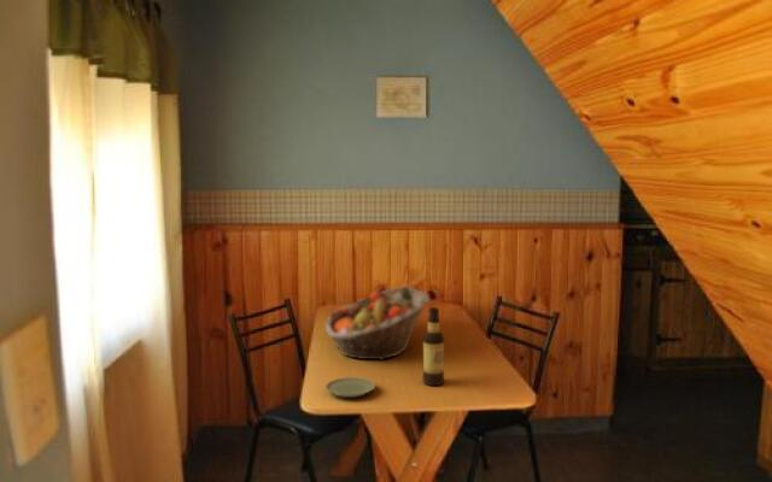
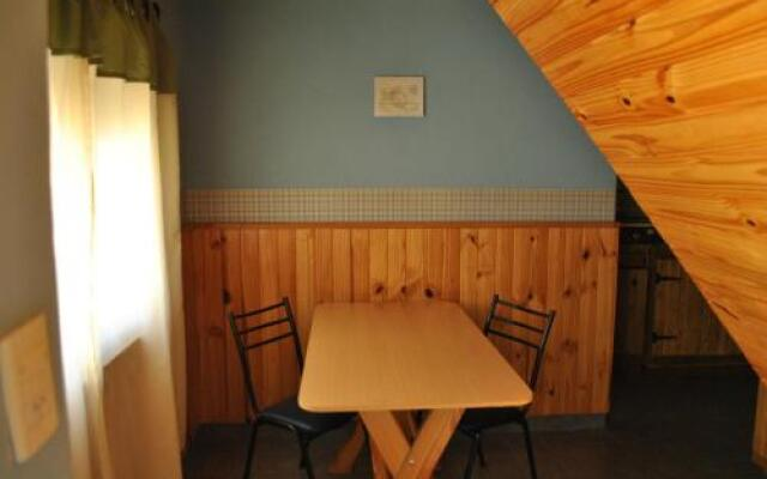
- plate [324,376,376,399]
- fruit basket [324,286,431,362]
- bottle [422,306,445,387]
